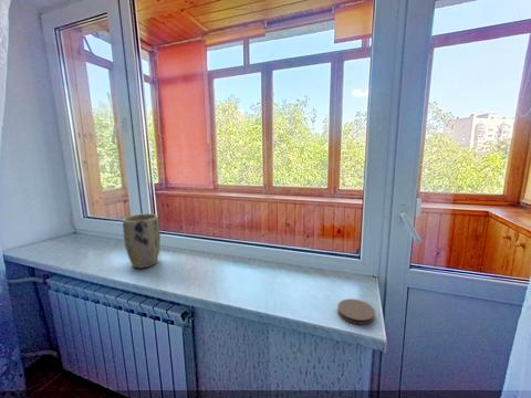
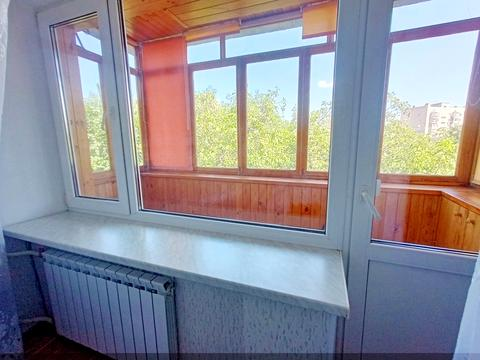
- coaster [336,297,376,326]
- plant pot [122,212,162,270]
